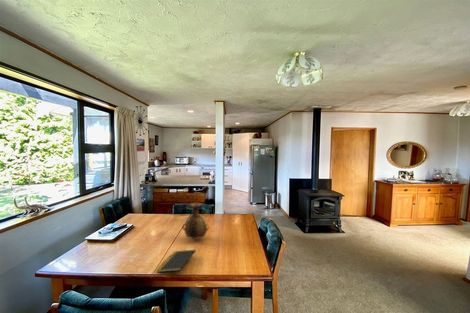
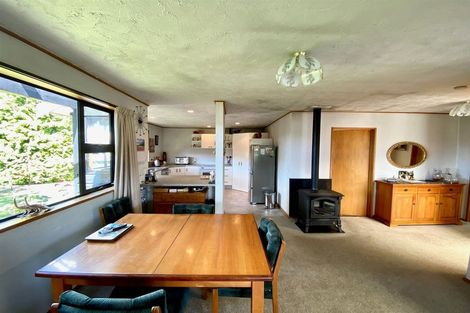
- vase [182,202,210,241]
- notepad [156,249,197,273]
